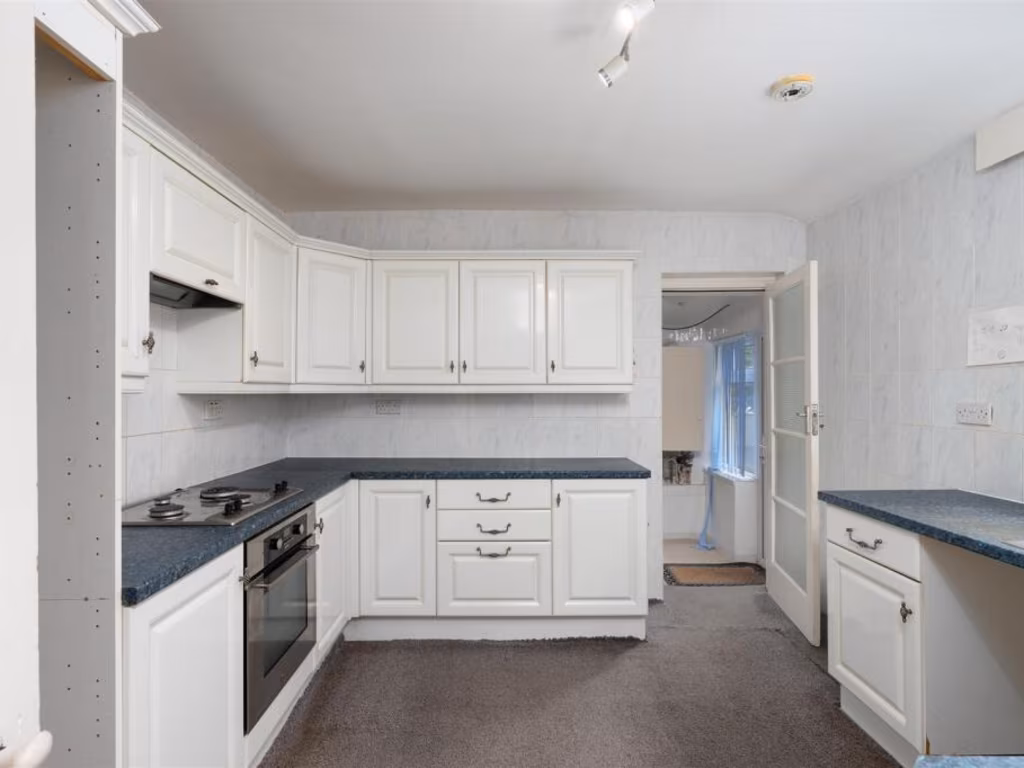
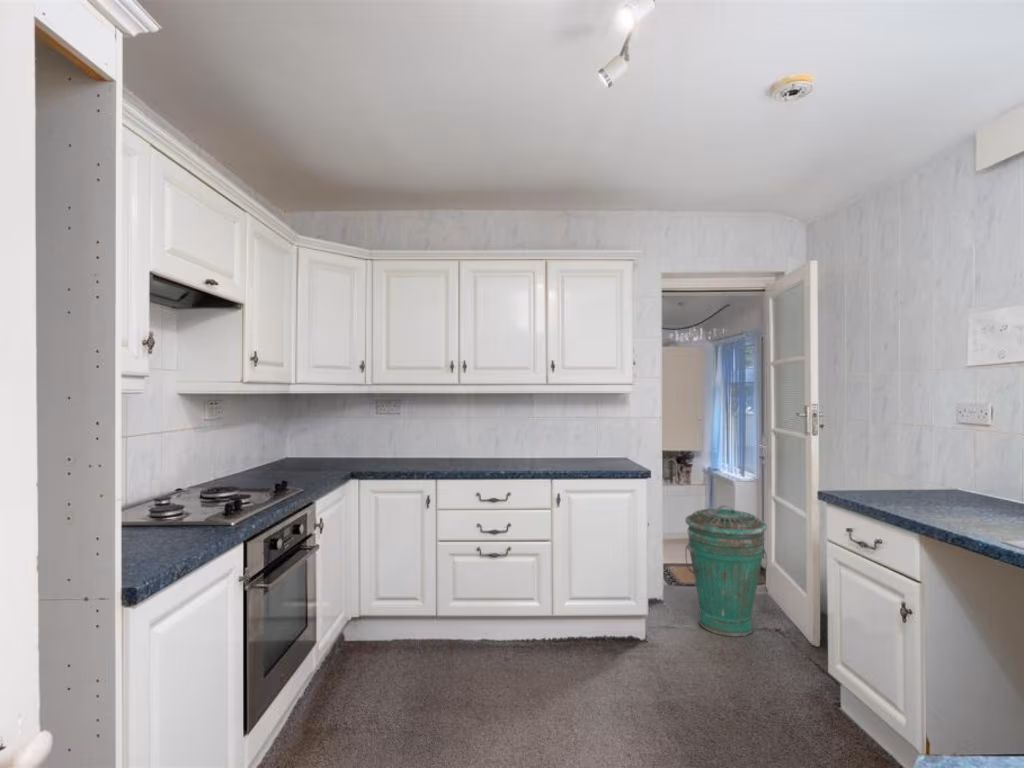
+ trash can [684,504,768,638]
